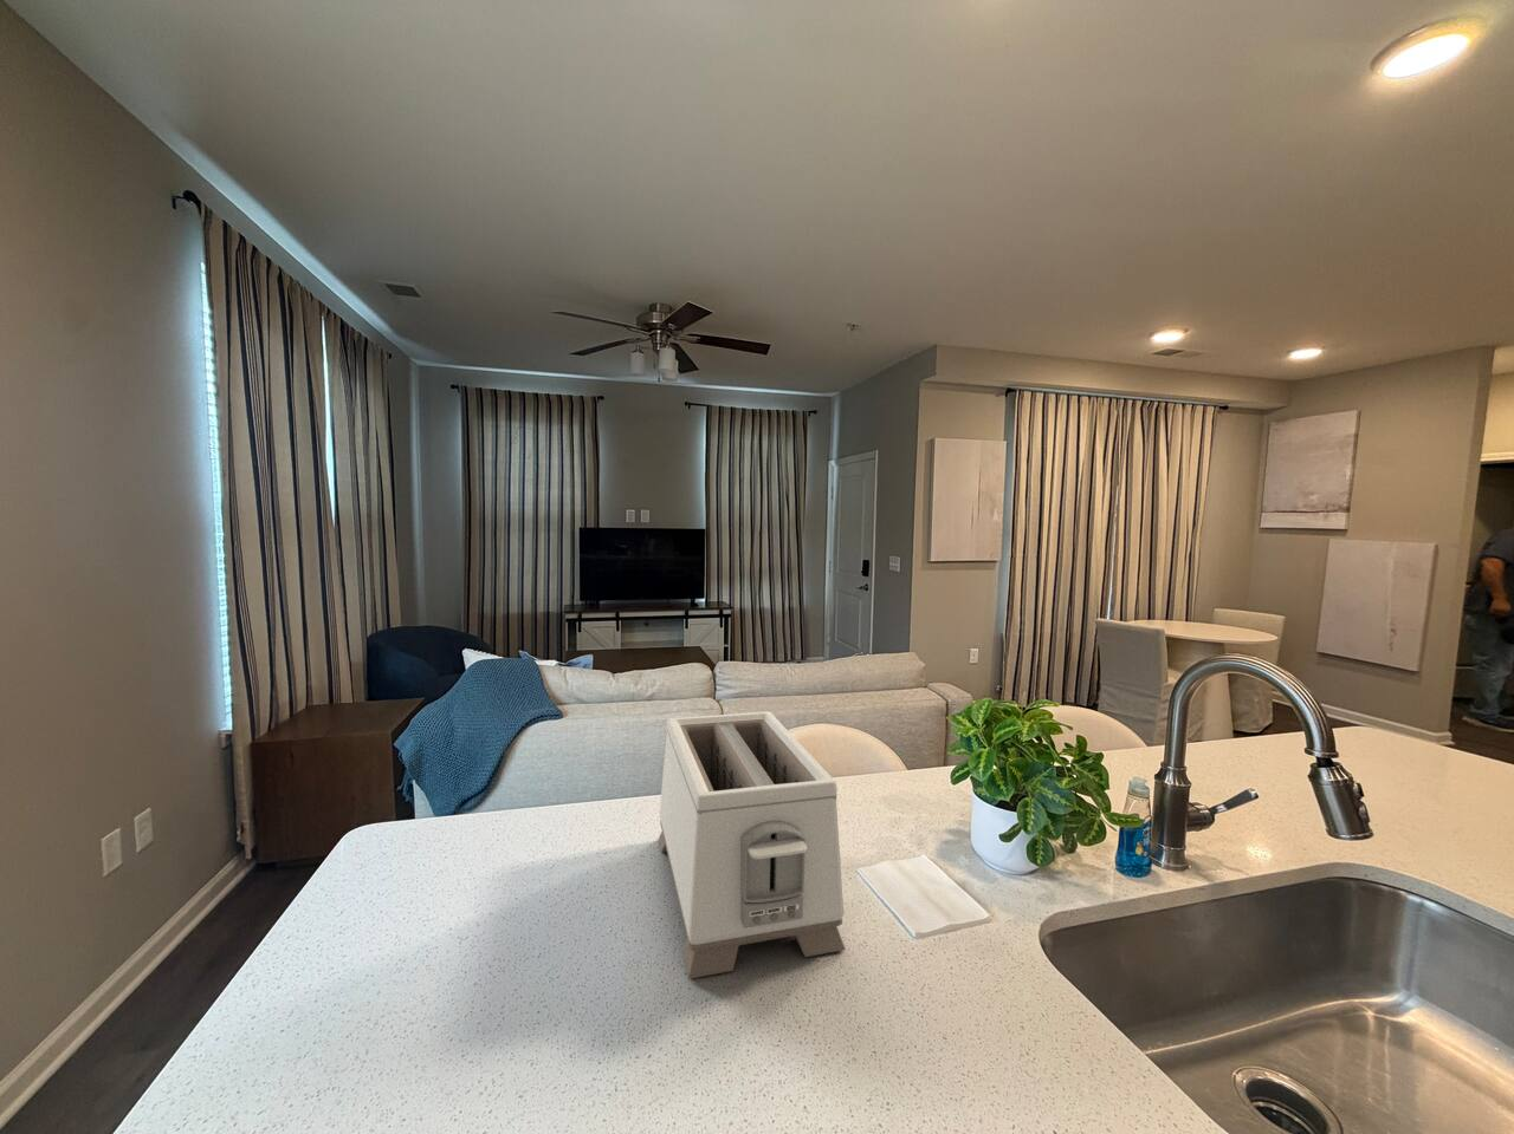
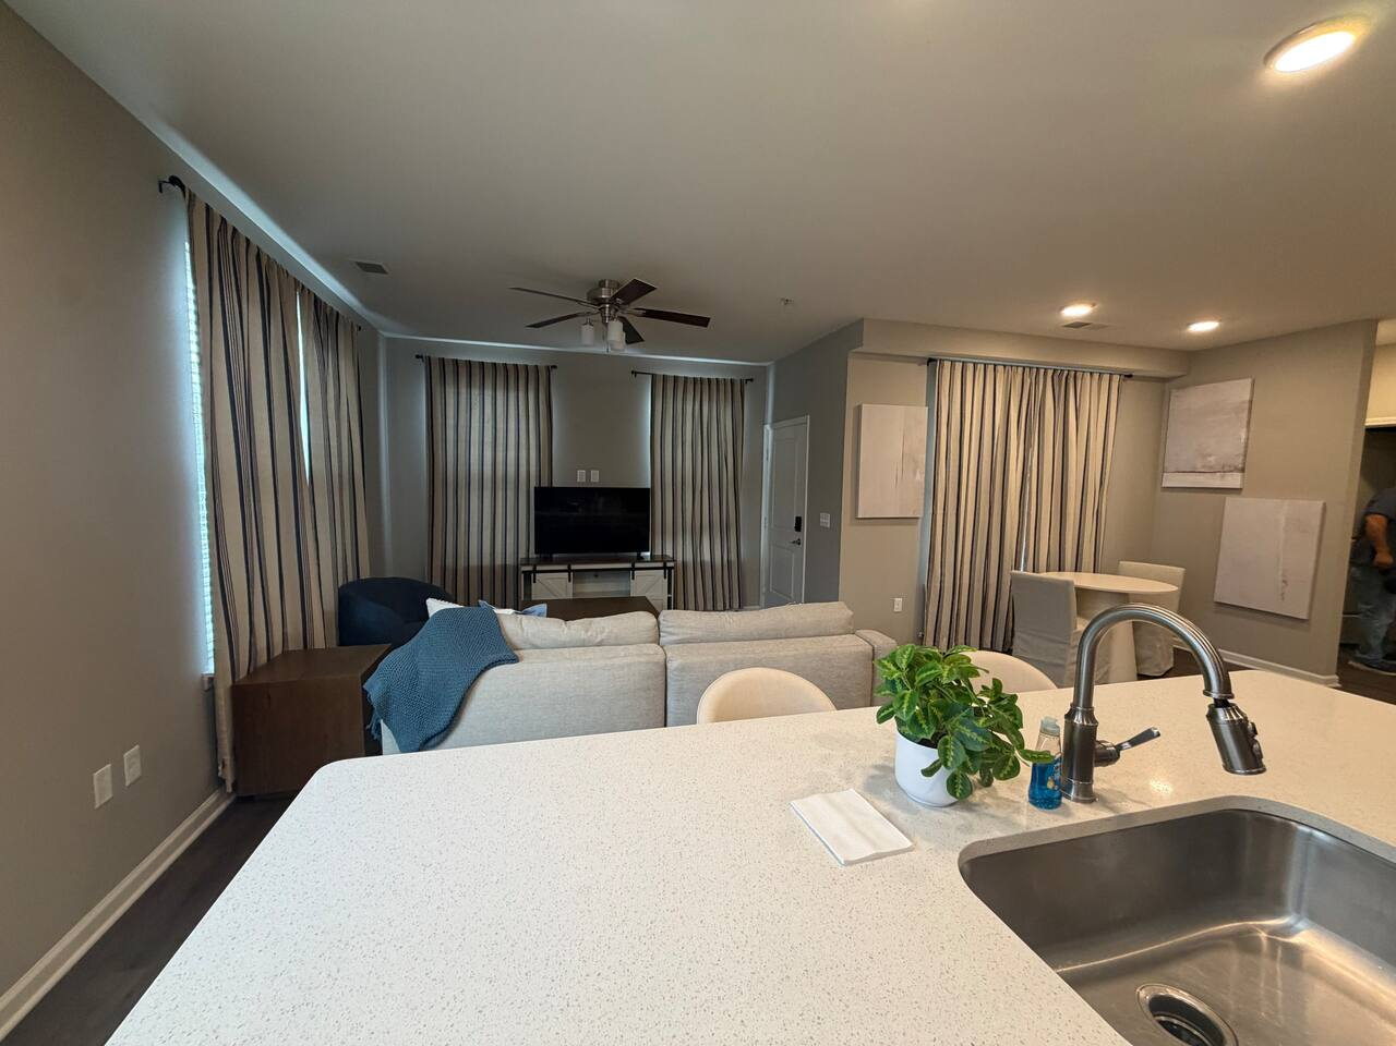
- toaster [658,710,846,980]
